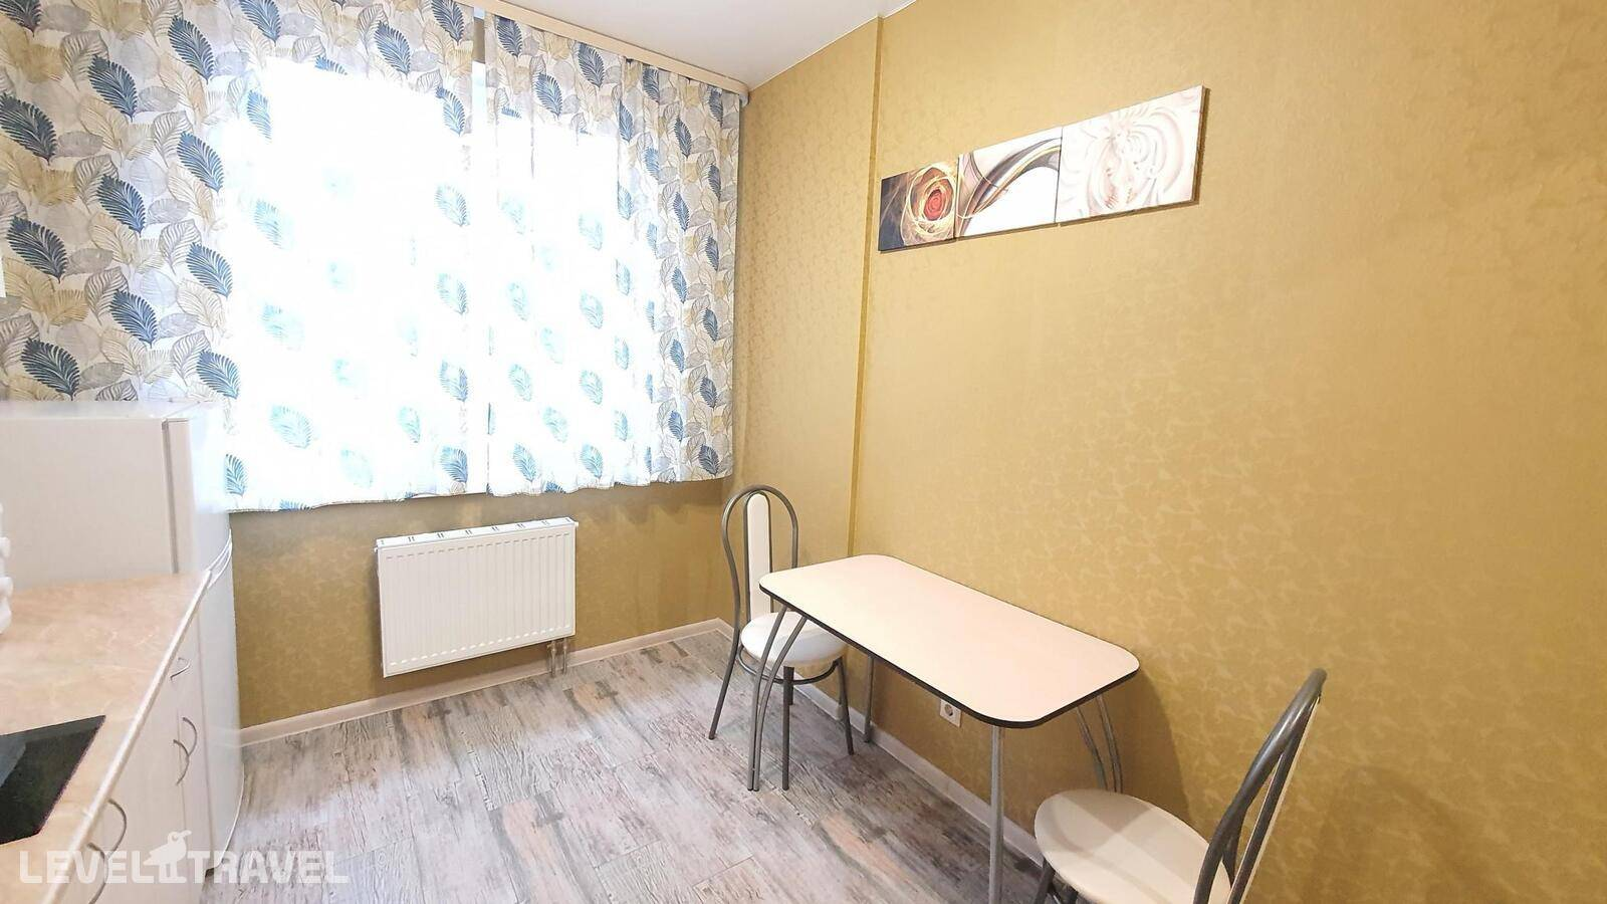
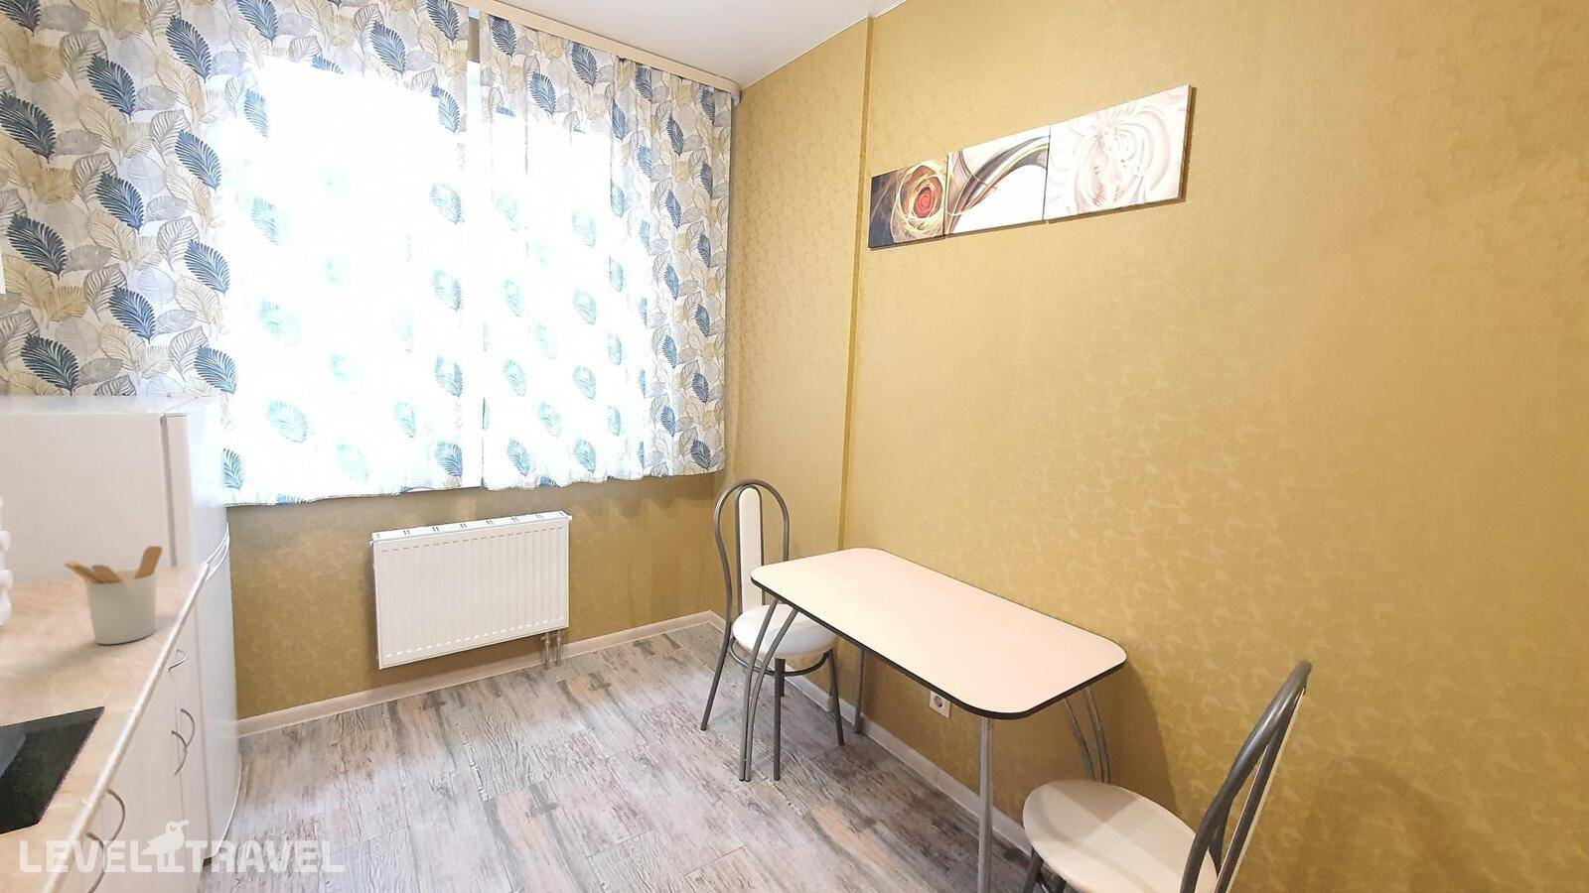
+ utensil holder [62,545,163,644]
